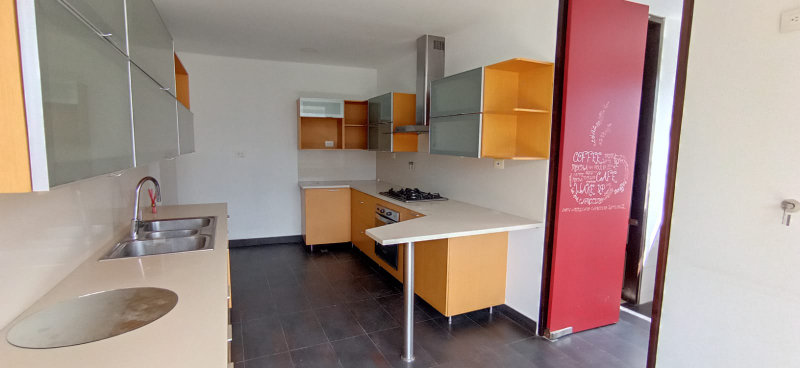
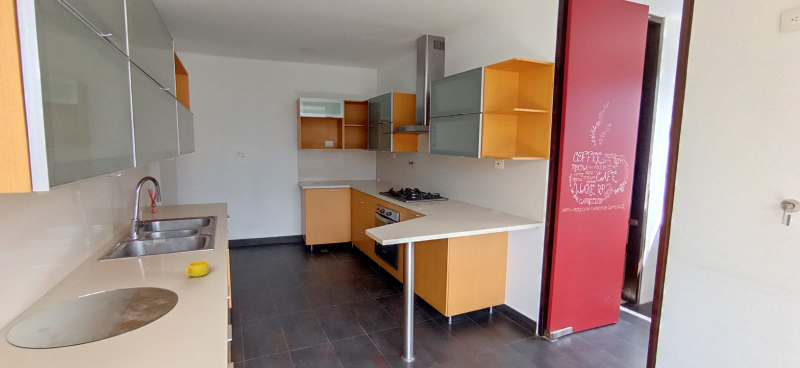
+ cup [185,260,210,278]
